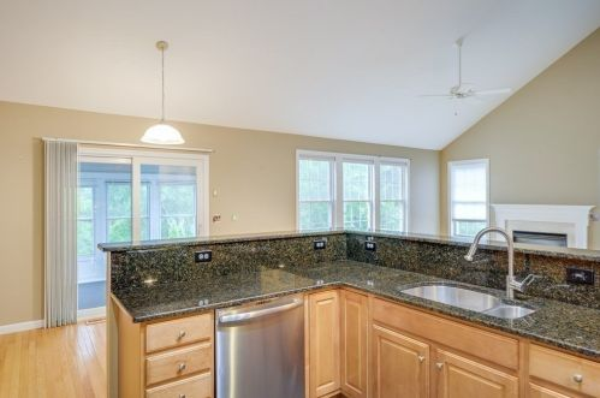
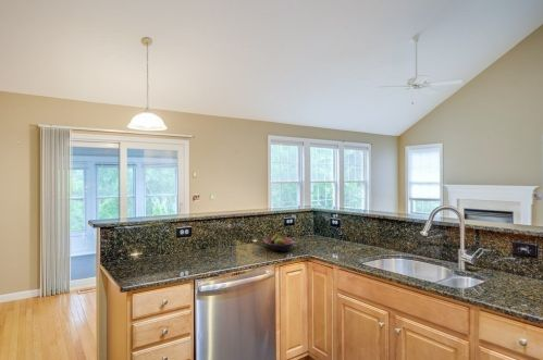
+ fruit bowl [262,233,295,252]
